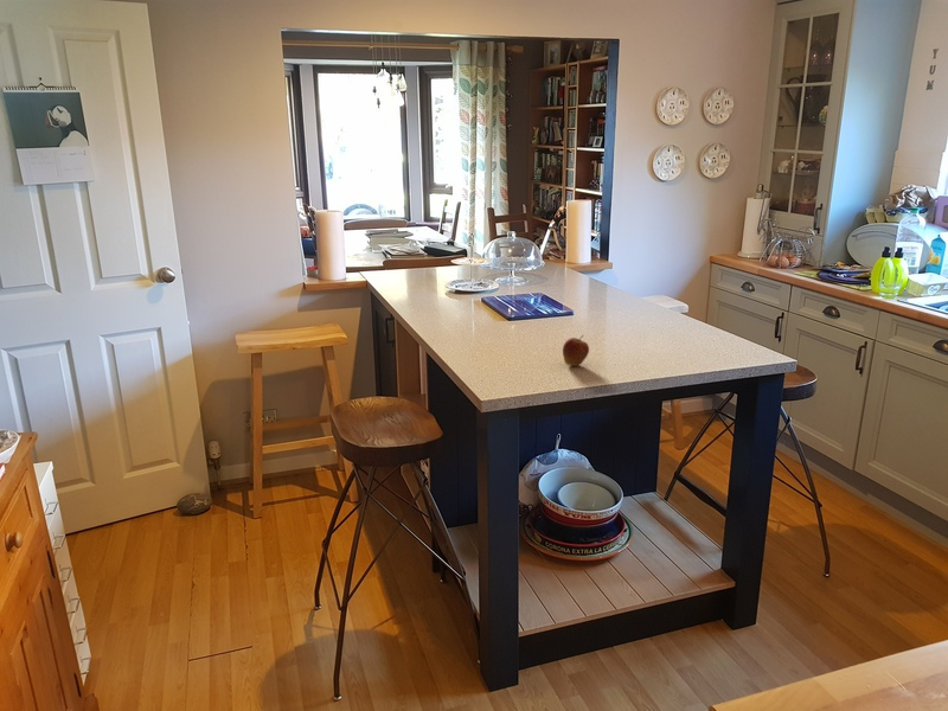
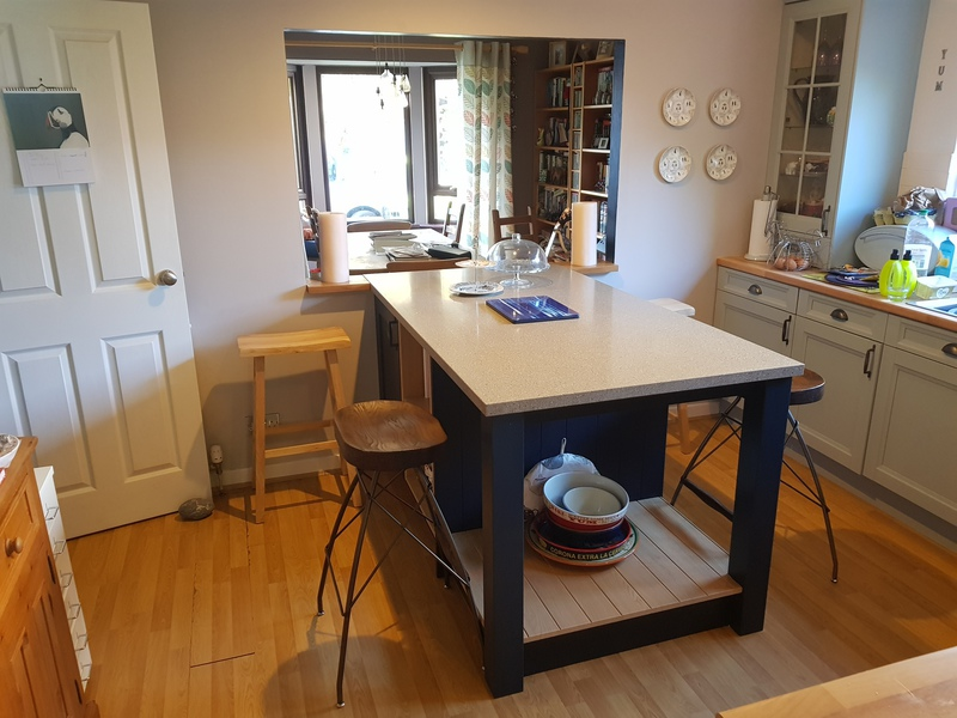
- fruit [562,334,590,367]
